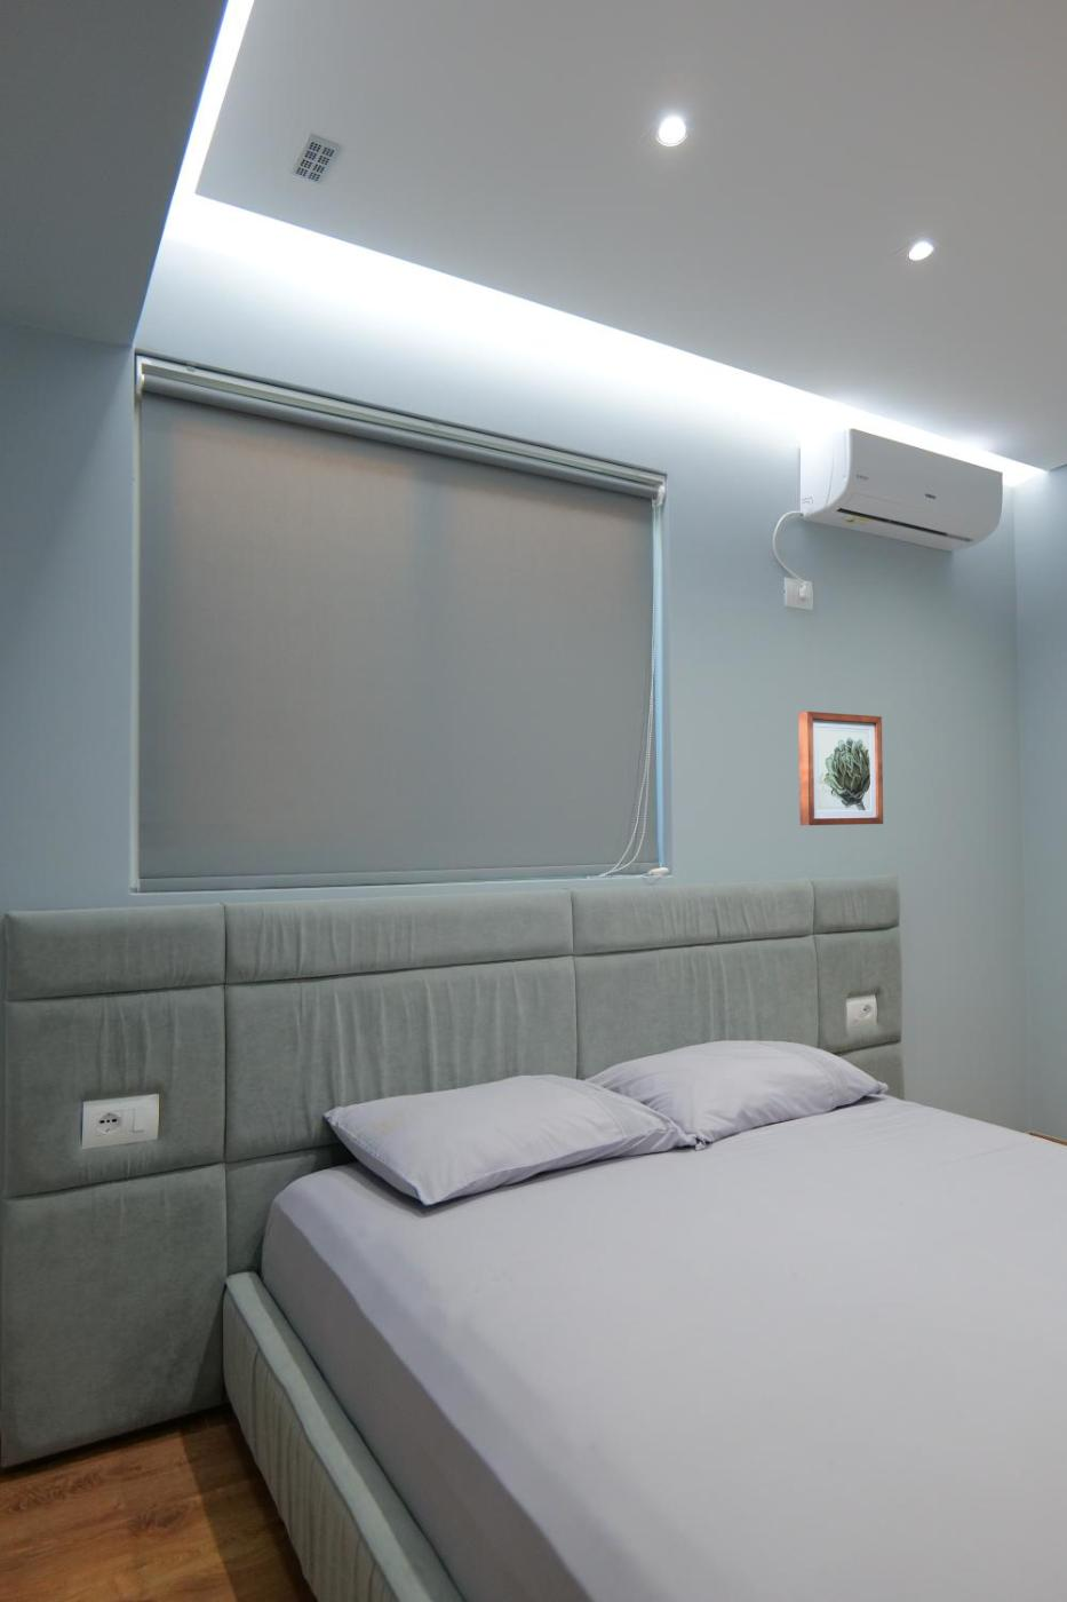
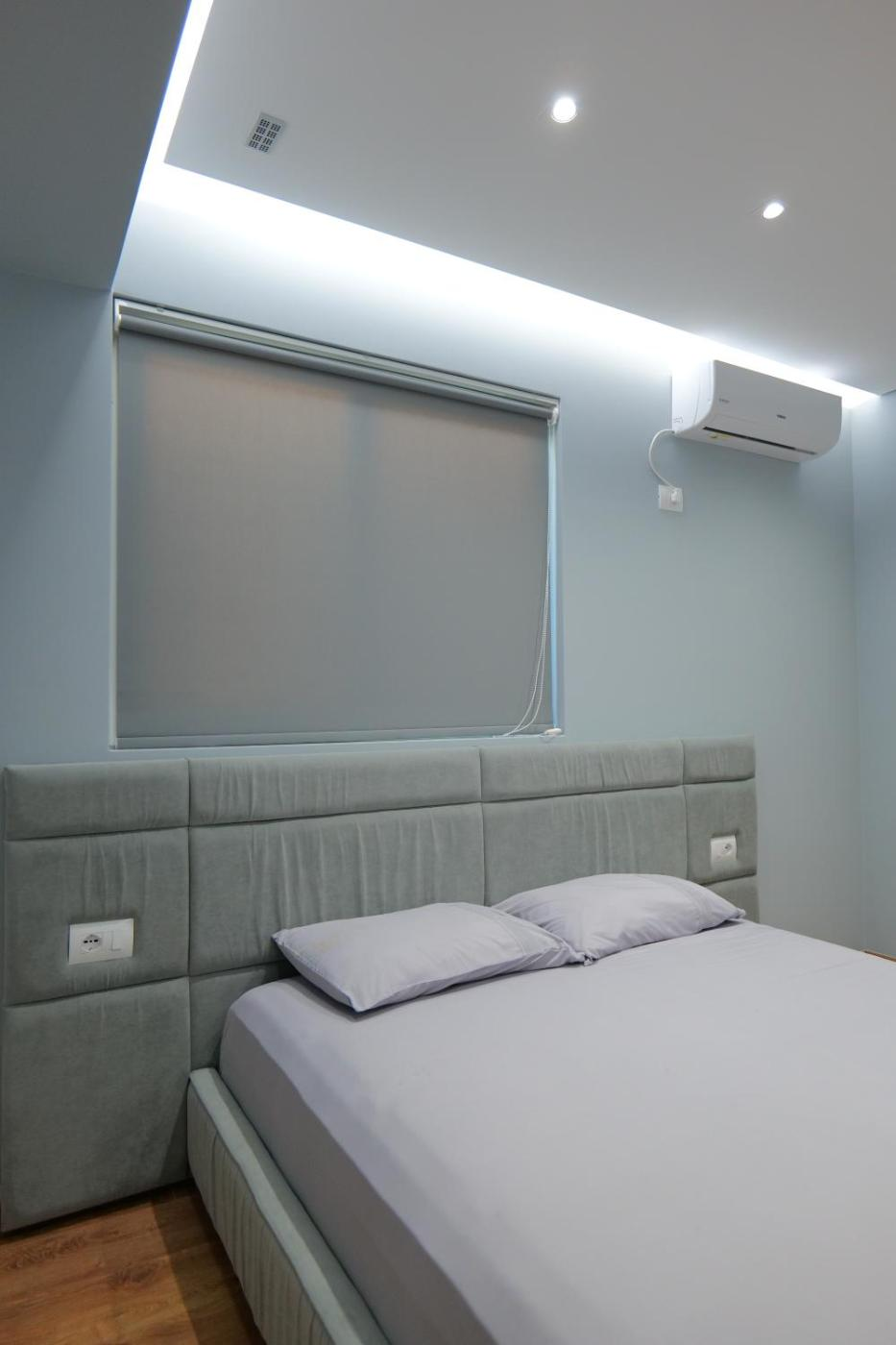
- wall art [797,711,884,827]
